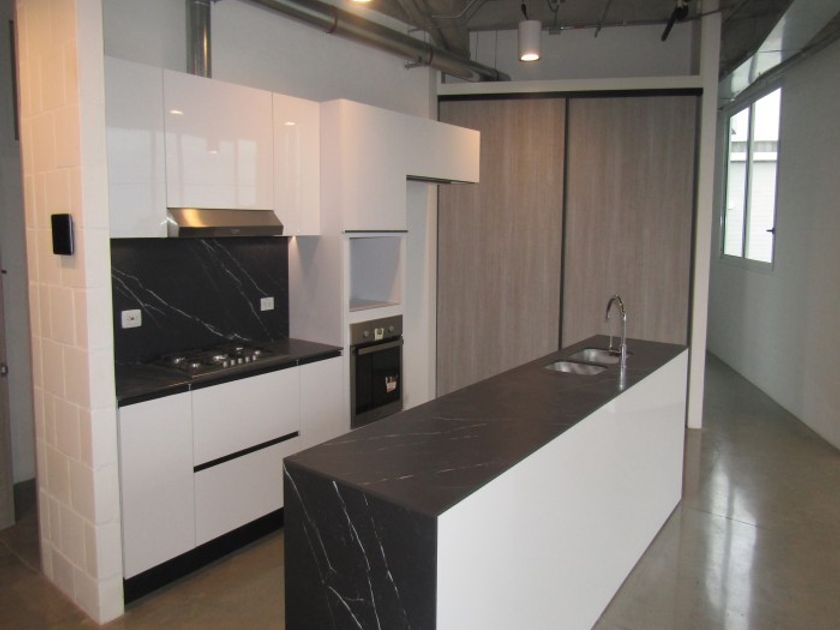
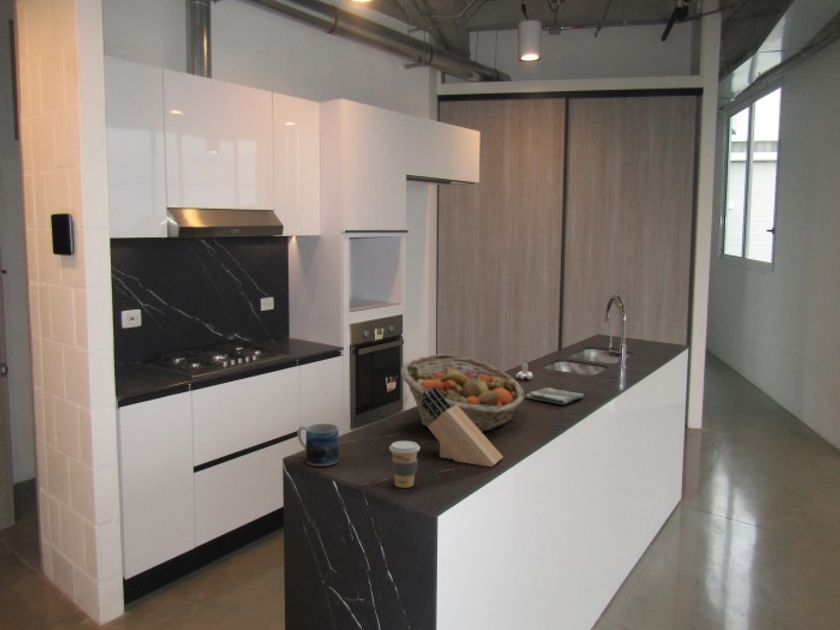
+ mug [297,423,340,467]
+ flower [515,362,534,381]
+ dish towel [525,387,585,405]
+ knife block [421,387,504,468]
+ coffee cup [388,440,421,489]
+ fruit basket [400,353,525,433]
